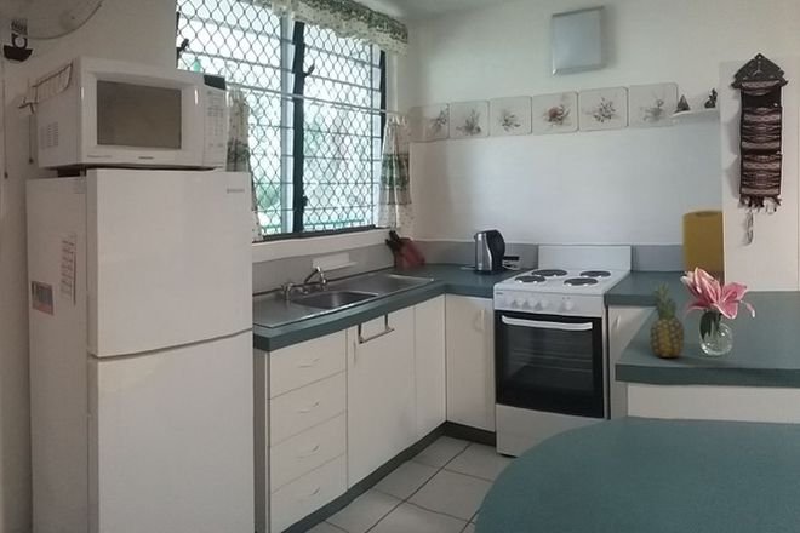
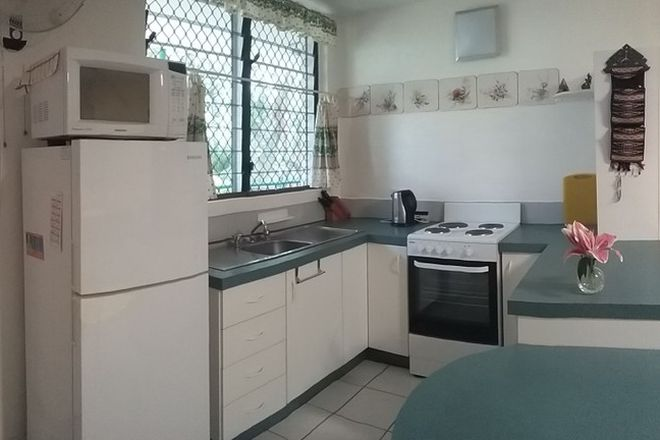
- fruit [648,281,686,359]
